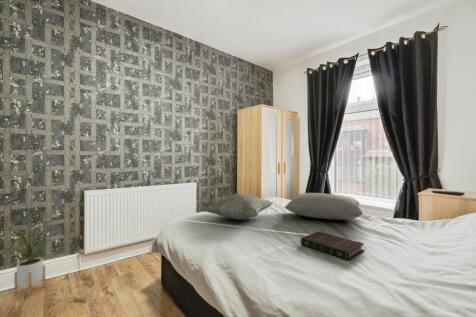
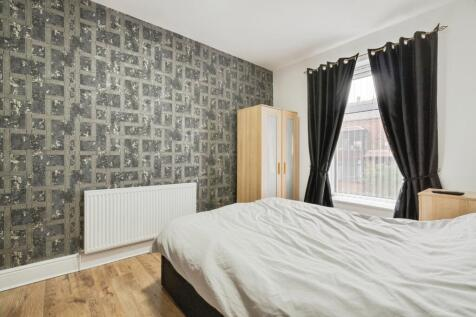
- cushion [284,192,364,221]
- decorative pillow [202,192,275,221]
- book [300,230,365,261]
- house plant [2,215,55,297]
